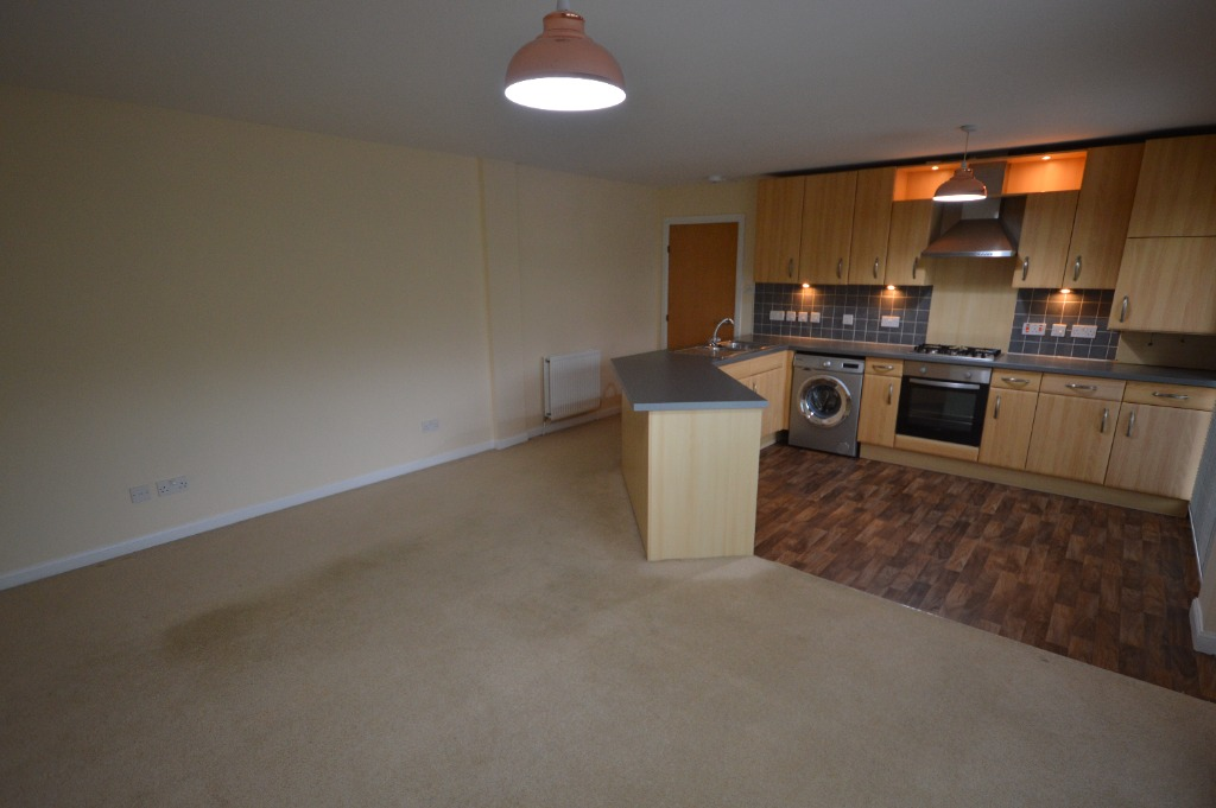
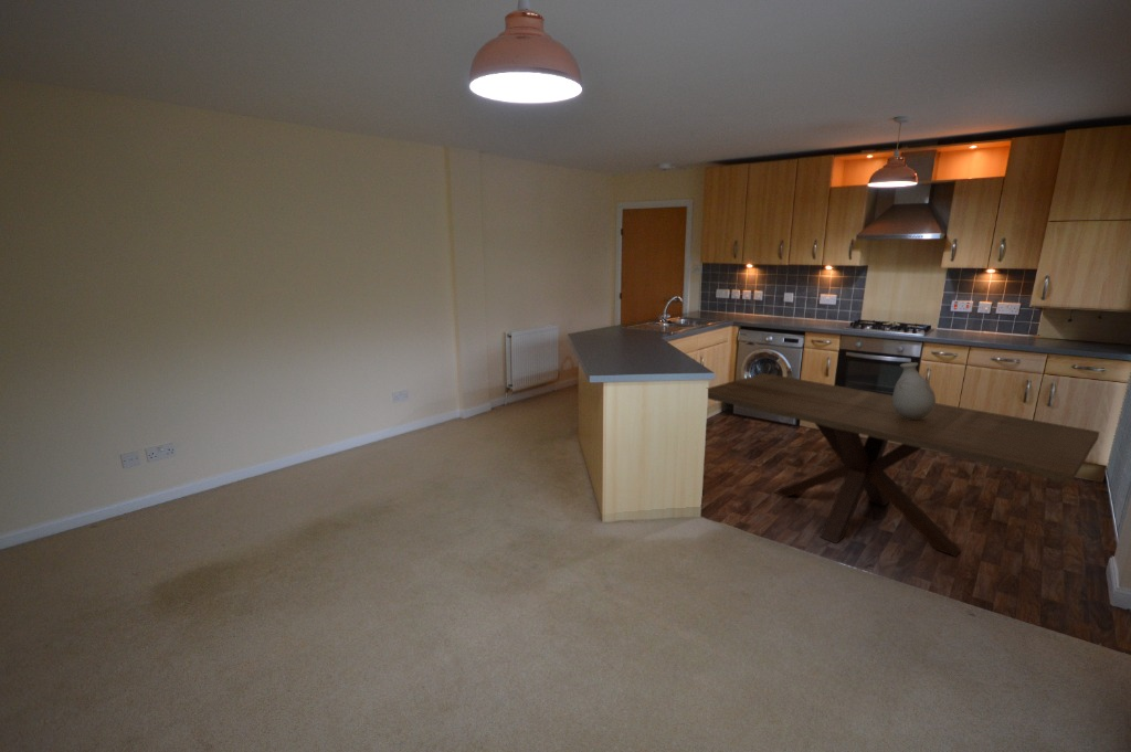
+ vase [892,361,937,419]
+ dining table [707,372,1100,558]
